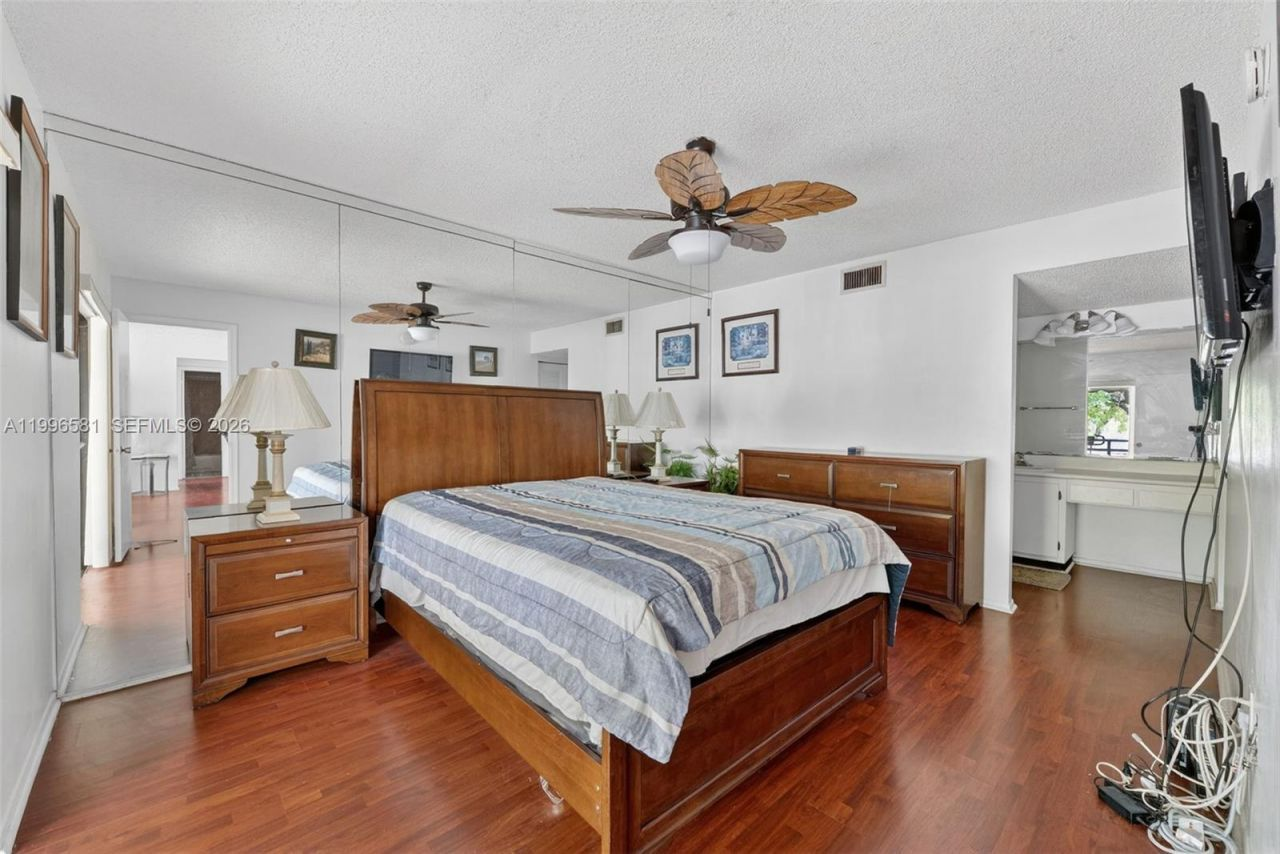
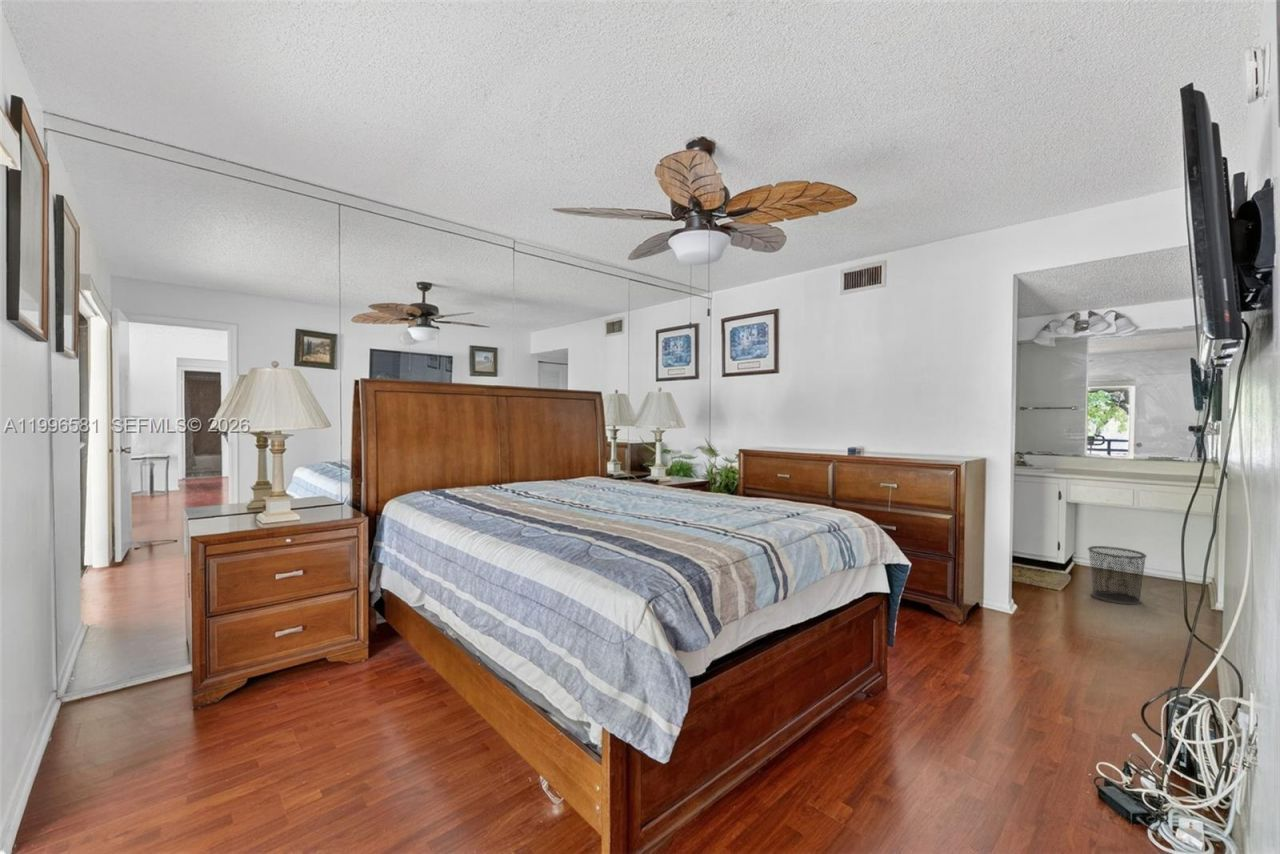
+ waste bin [1087,545,1148,606]
